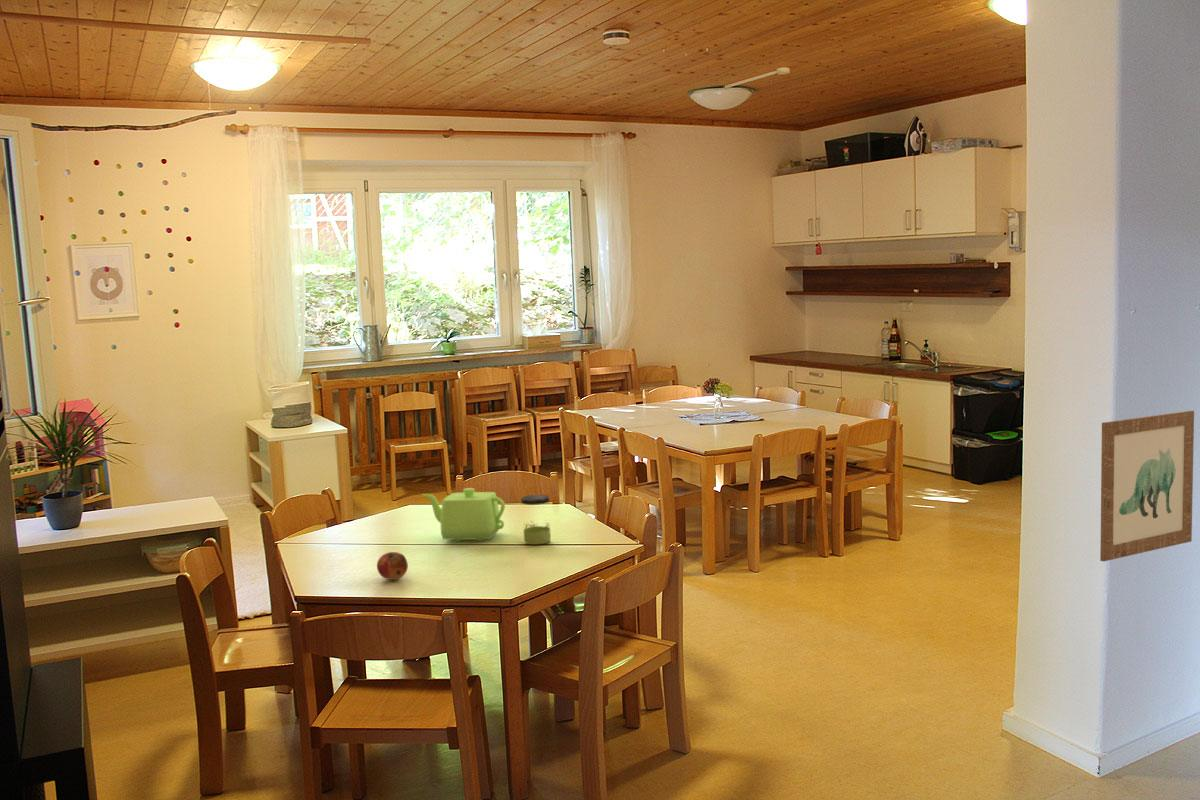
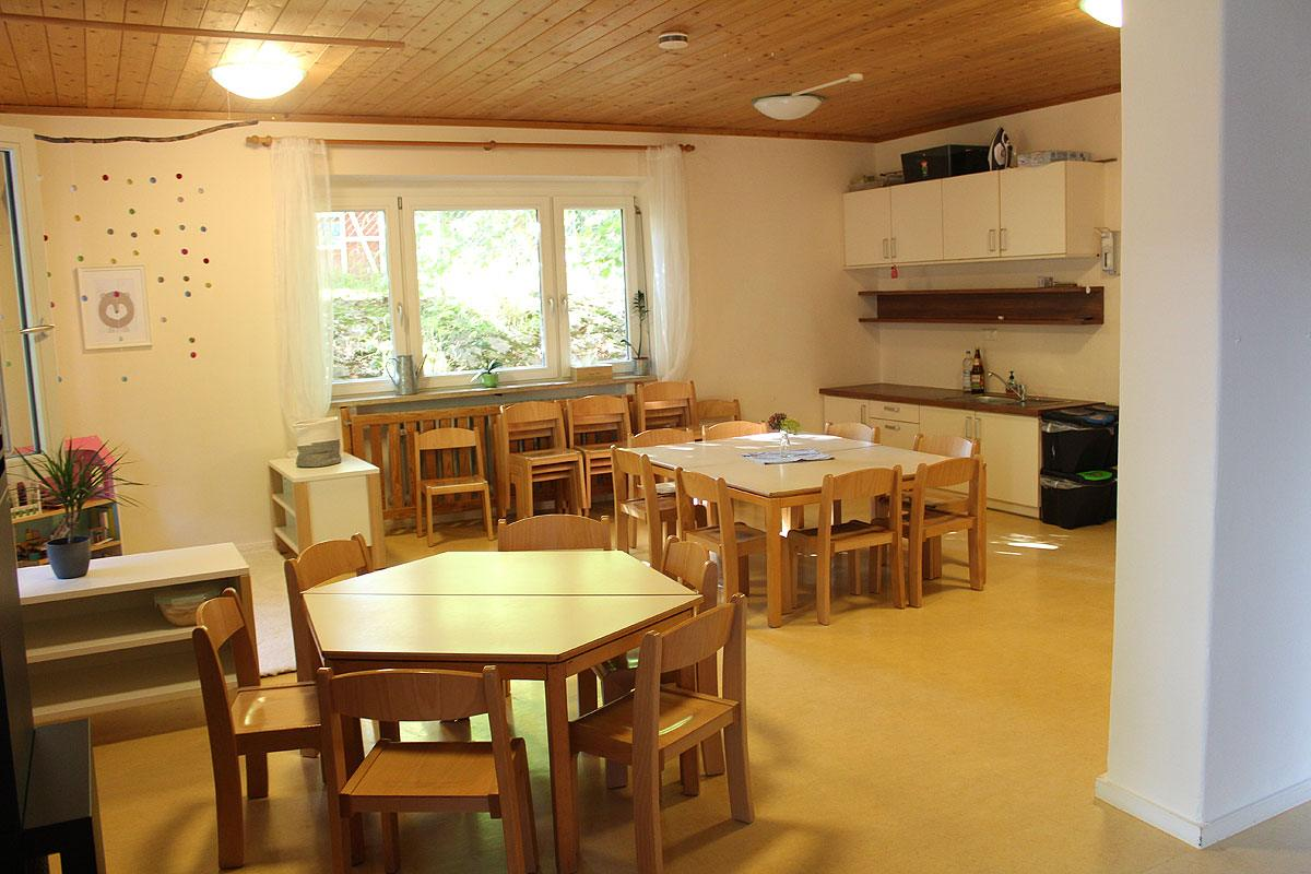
- fruit [376,551,409,581]
- teapot [421,487,506,542]
- wall art [1099,410,1195,563]
- jar [520,494,552,545]
